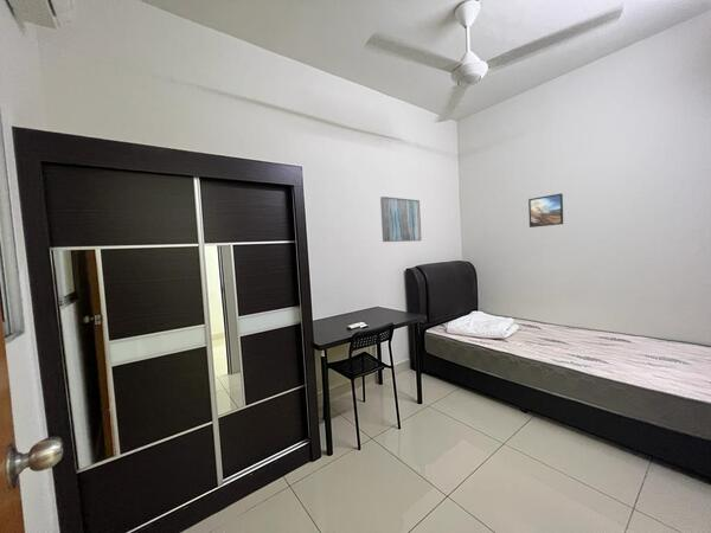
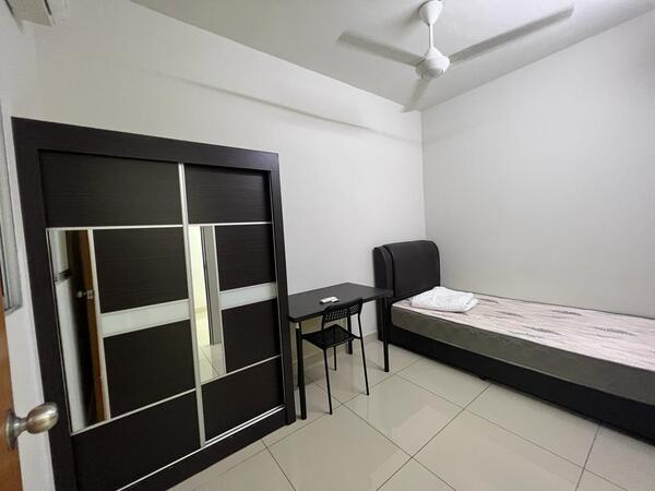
- wall art [379,195,423,243]
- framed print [527,193,564,229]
